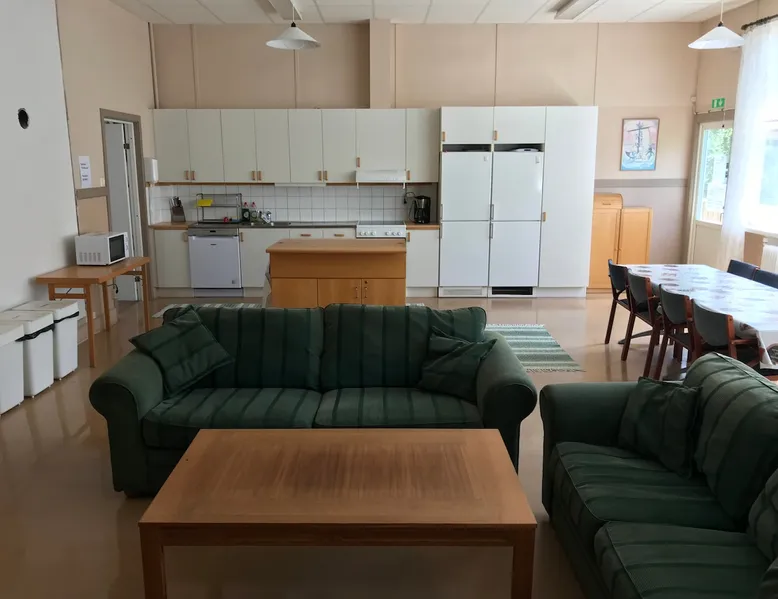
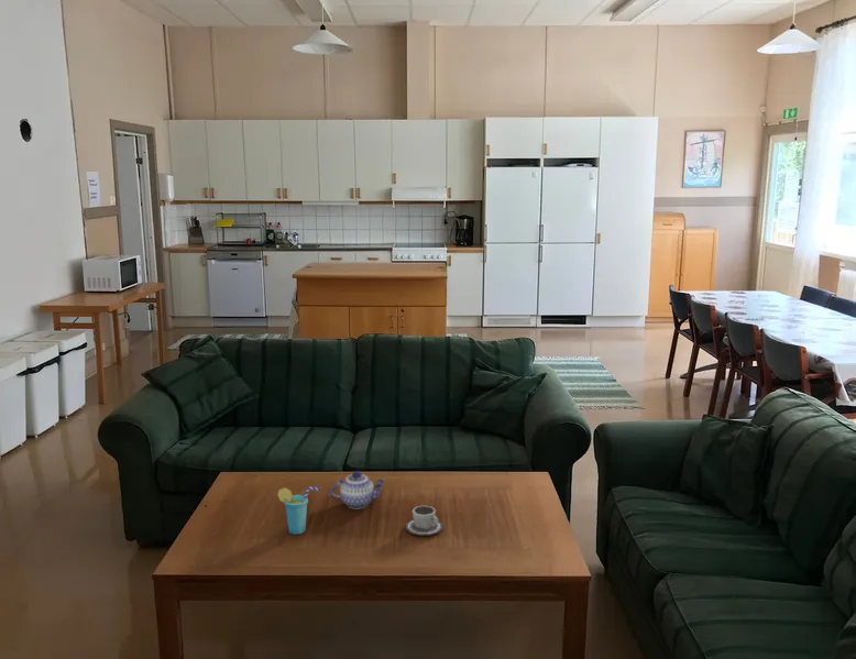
+ teapot [328,470,387,509]
+ cup [405,504,443,537]
+ cup [276,485,321,536]
